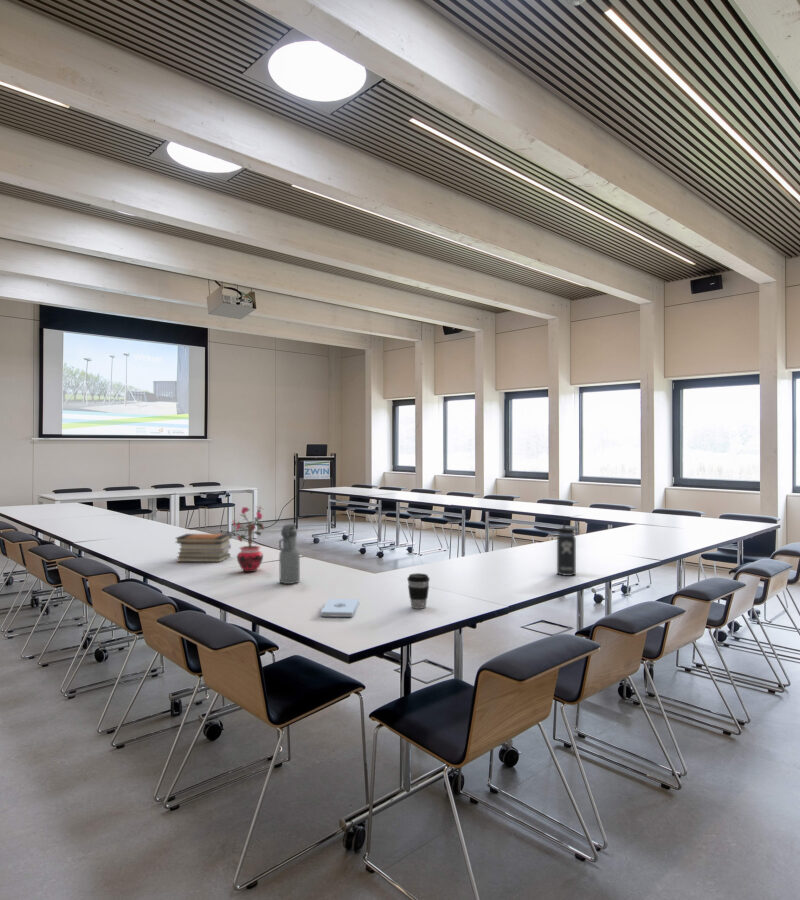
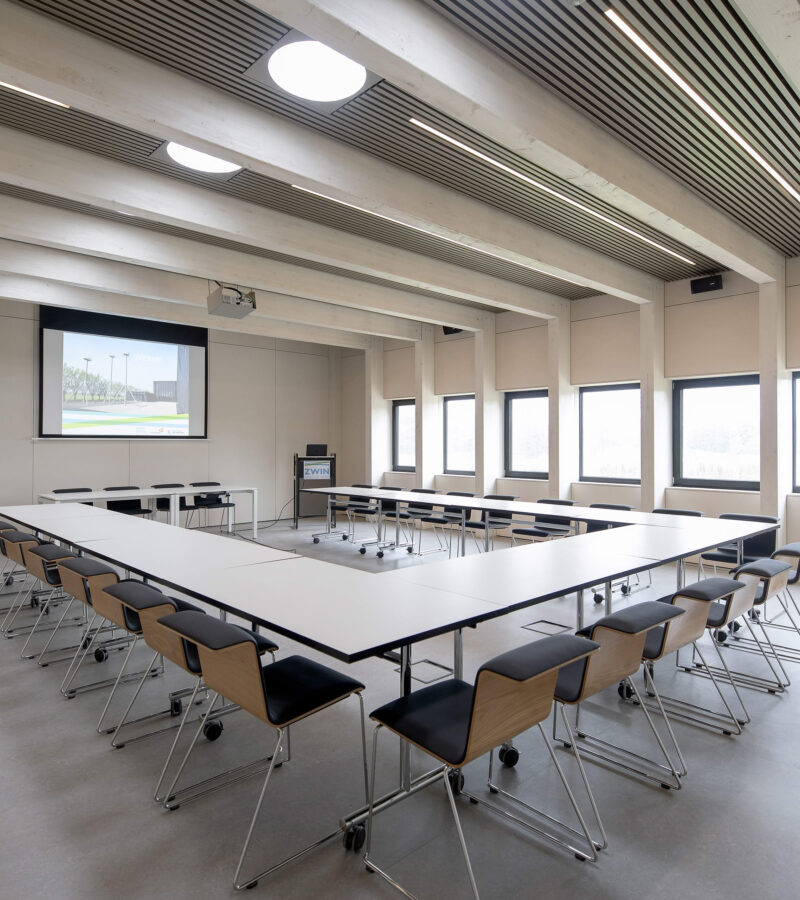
- notepad [320,598,360,618]
- coffee cup [406,572,431,610]
- water bottle [278,523,301,585]
- book stack [174,533,232,563]
- potted plant [232,505,265,573]
- thermos bottle [556,519,581,577]
